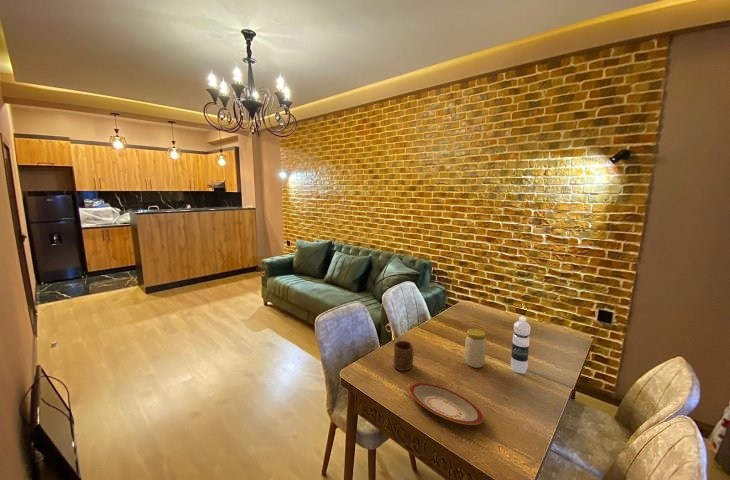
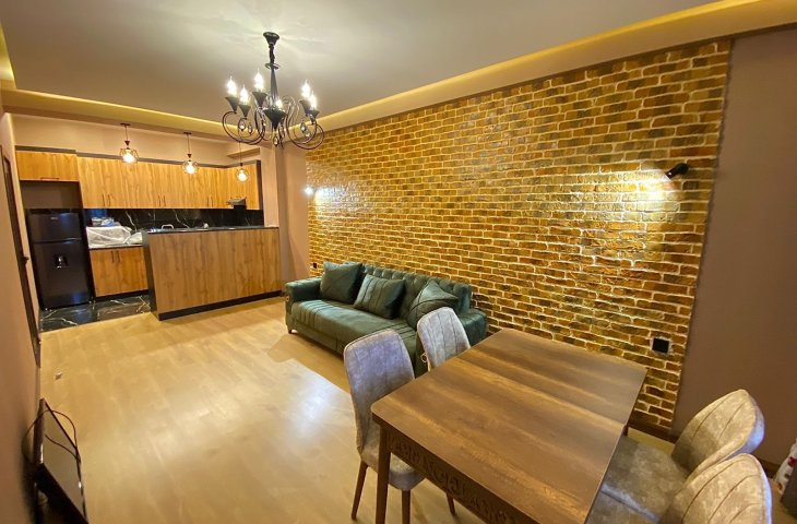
- jar [464,328,487,369]
- water bottle [510,316,532,374]
- plate [409,382,484,426]
- cup [393,340,414,372]
